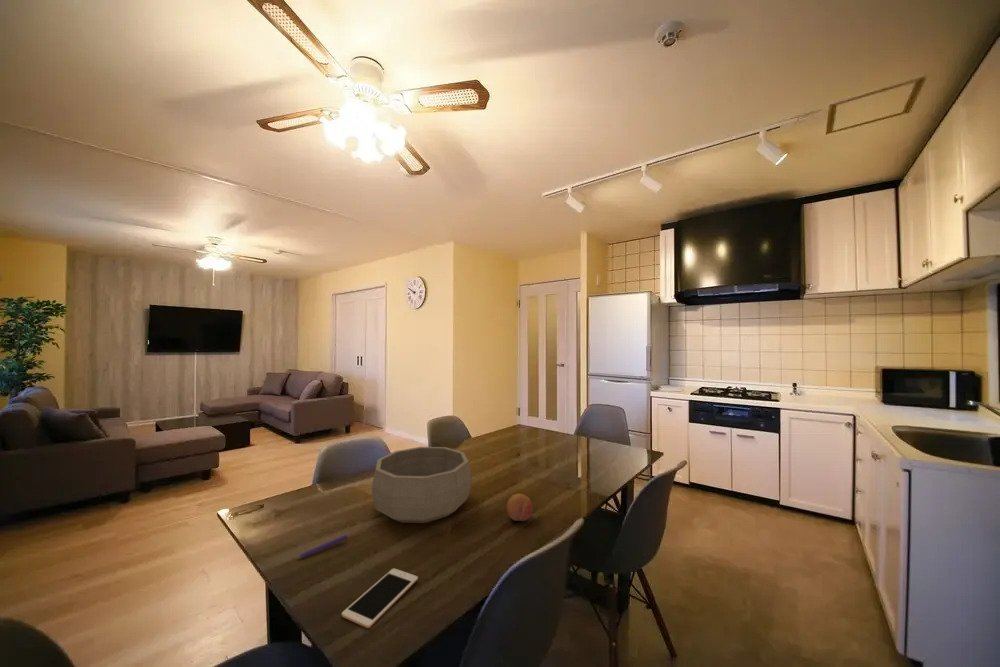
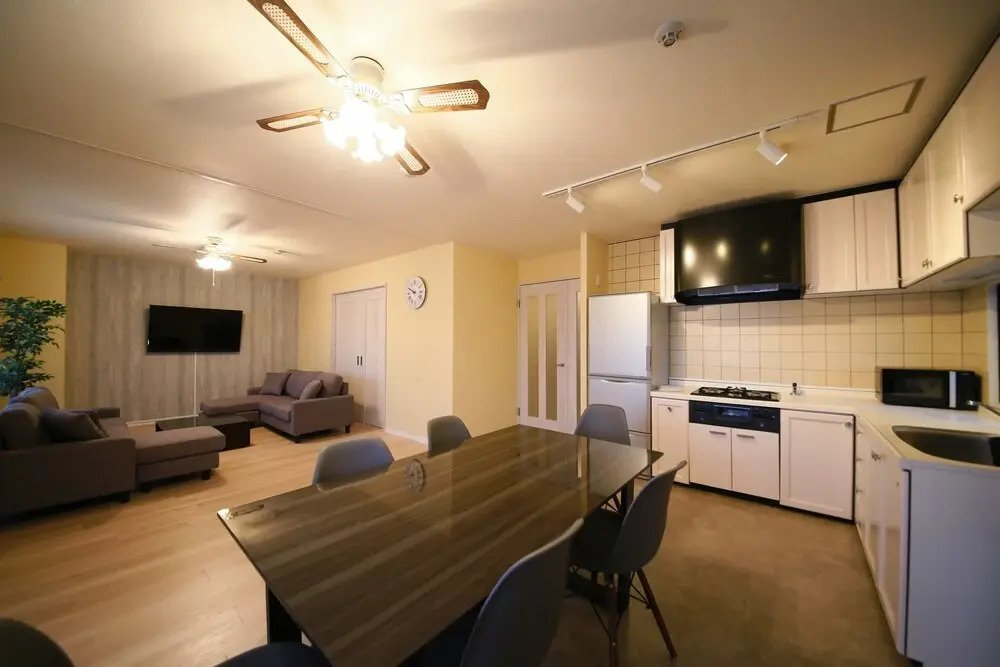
- cell phone [341,567,419,629]
- pen [296,534,350,559]
- fruit [506,493,533,522]
- decorative bowl [371,446,473,524]
